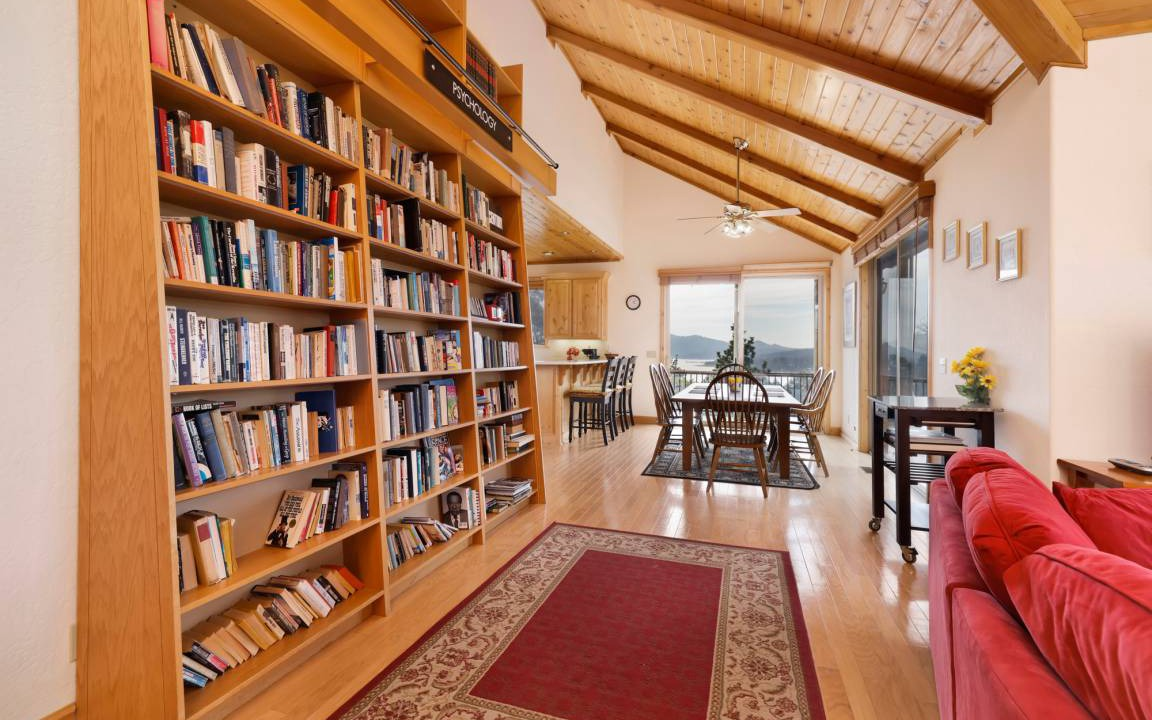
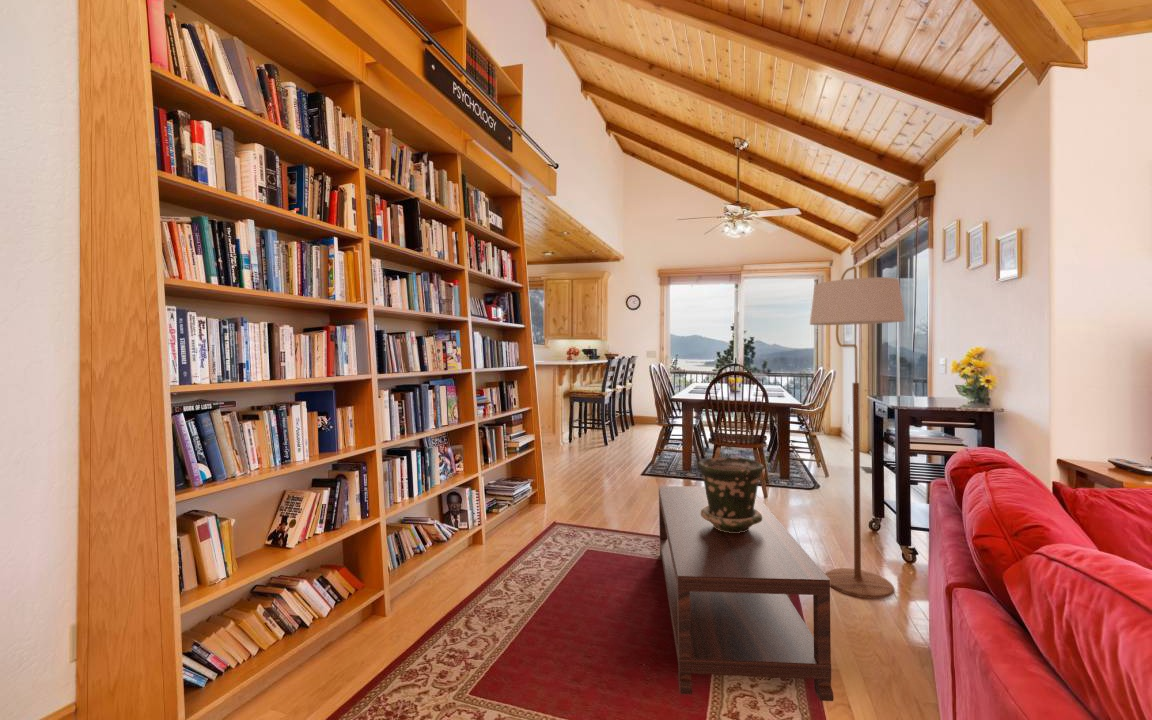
+ flower pot [697,456,765,533]
+ coffee table [658,485,835,702]
+ floor lamp [809,265,906,600]
